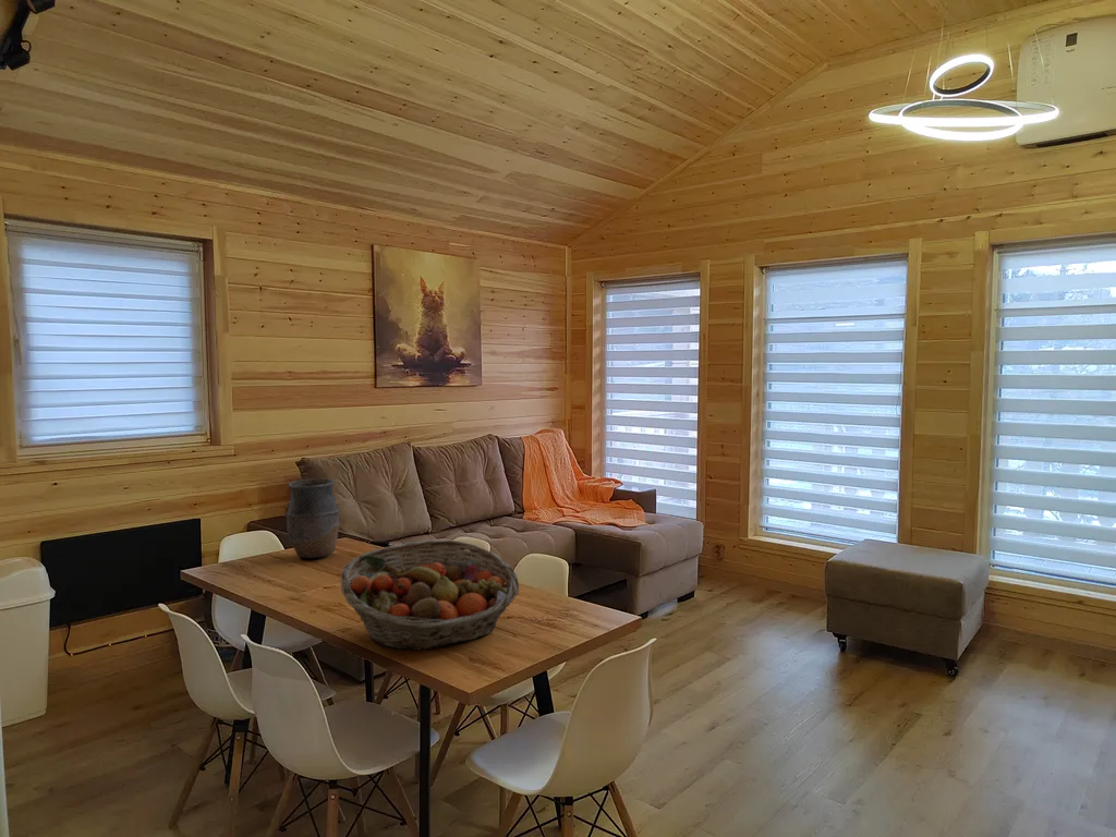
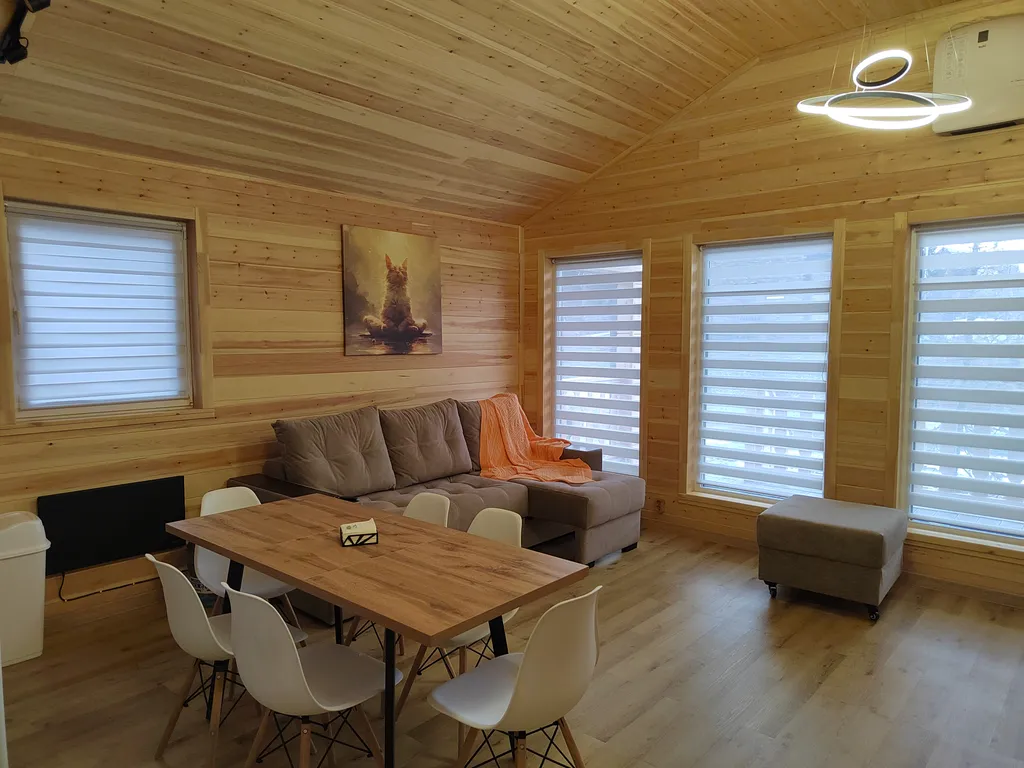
- fruit basket [340,538,520,652]
- vase [286,477,341,559]
